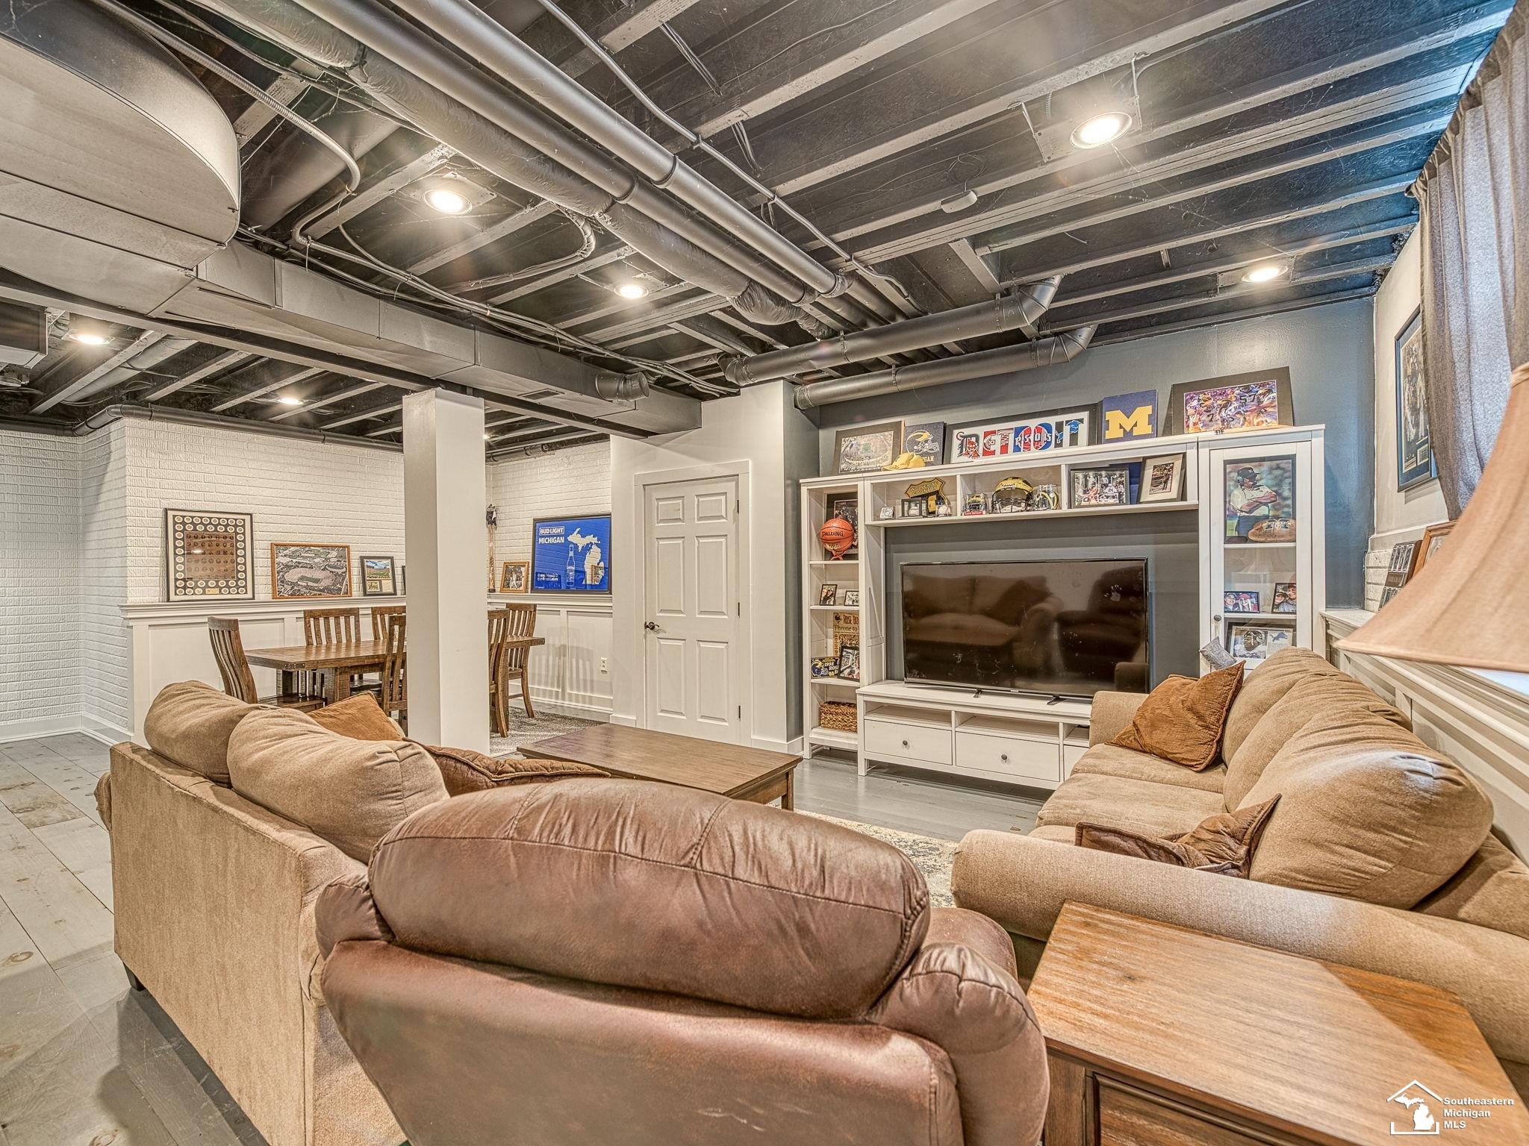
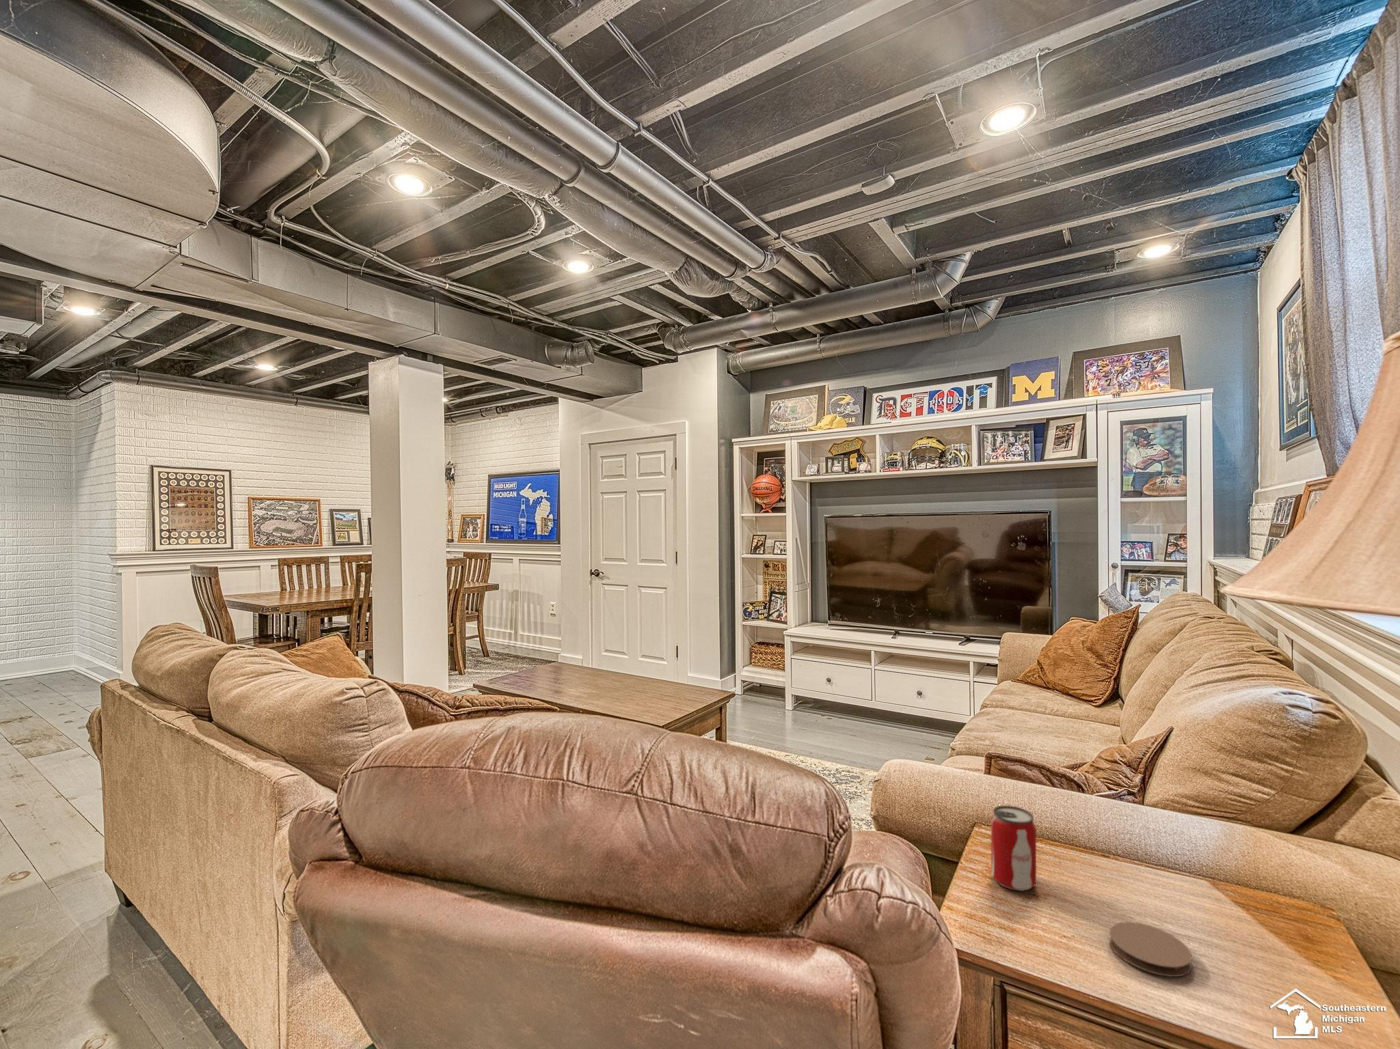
+ beverage can [991,805,1037,891]
+ coaster [1109,921,1192,977]
